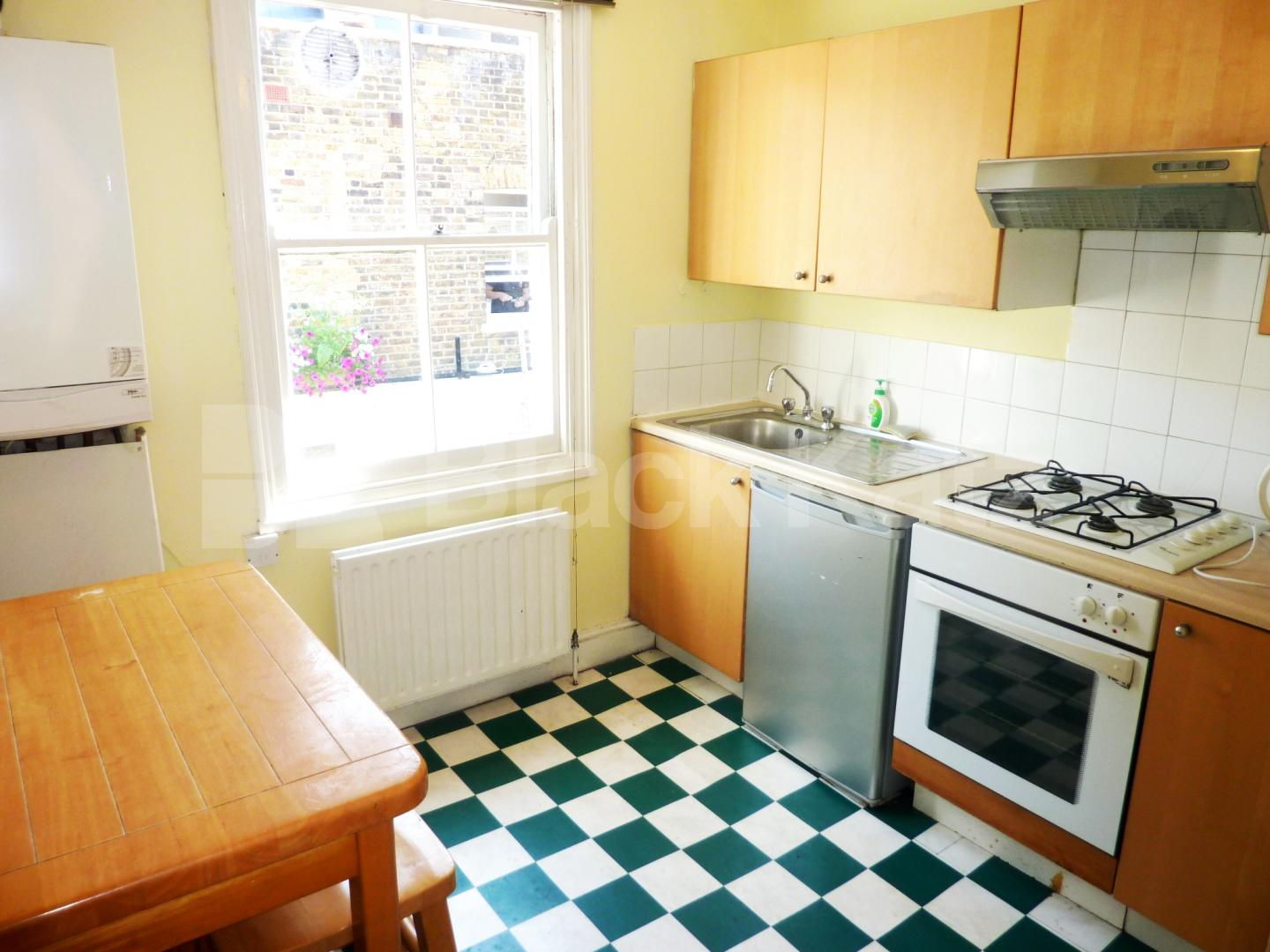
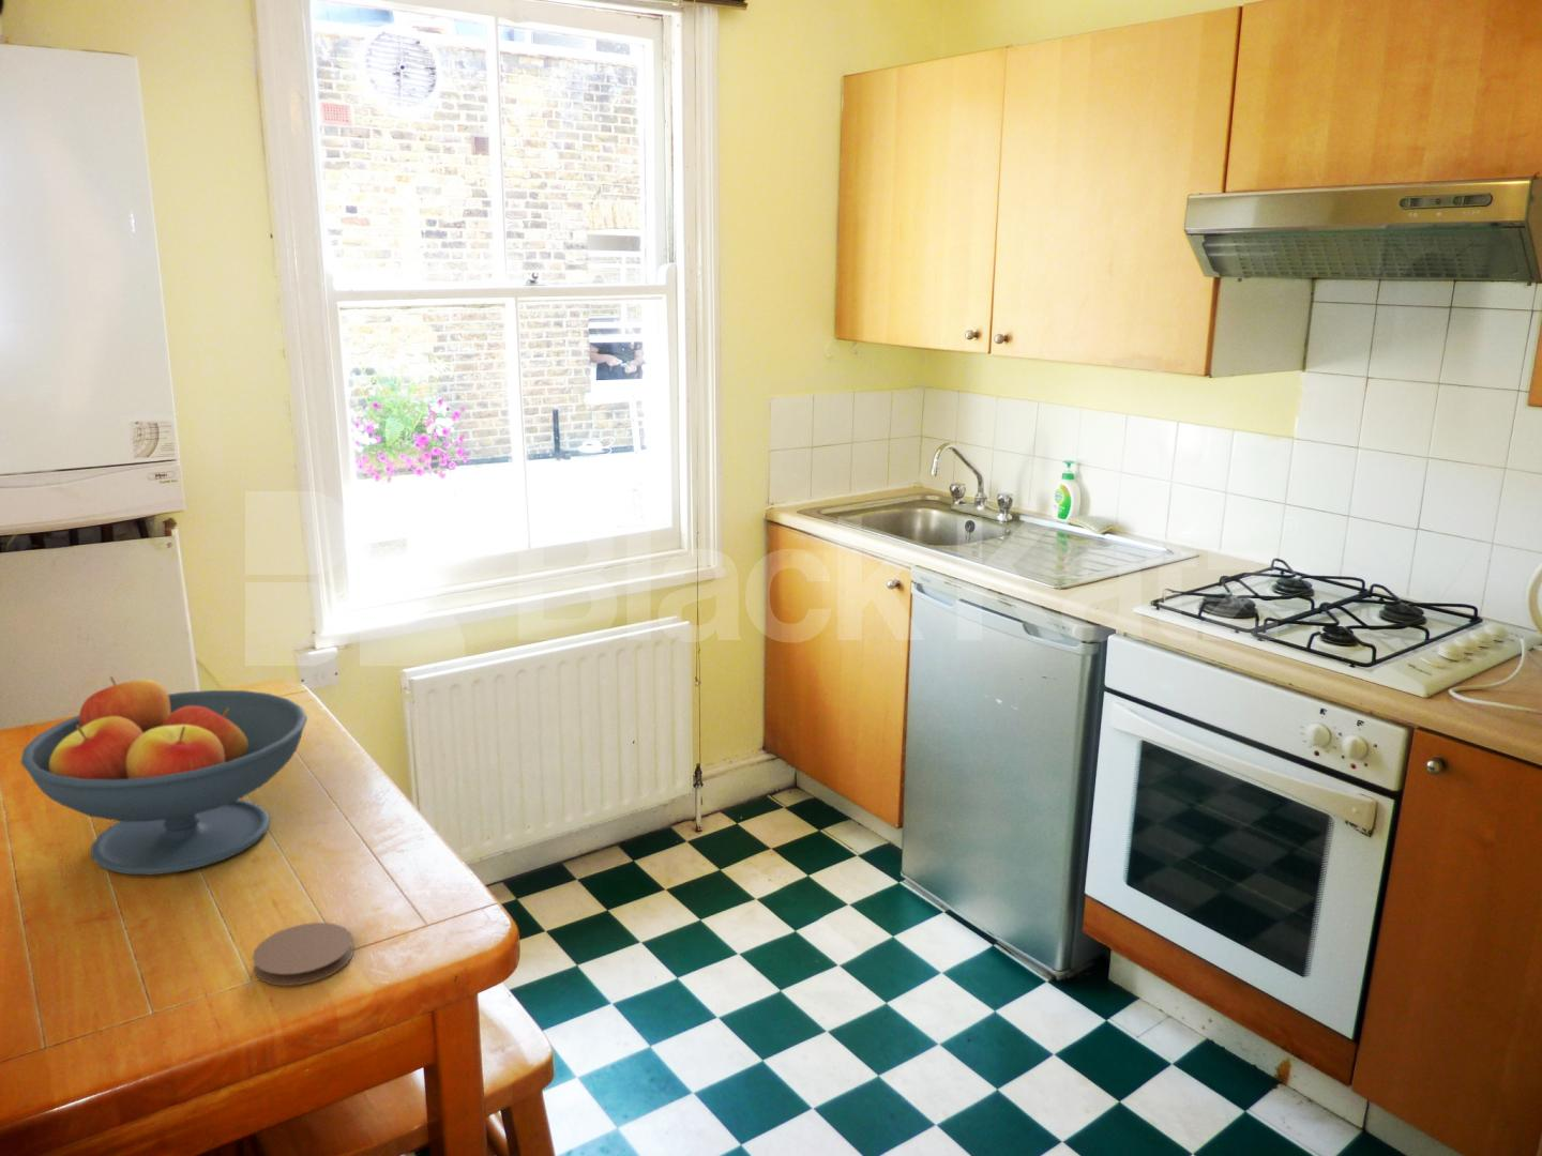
+ coaster [251,922,355,987]
+ fruit bowl [21,675,308,875]
